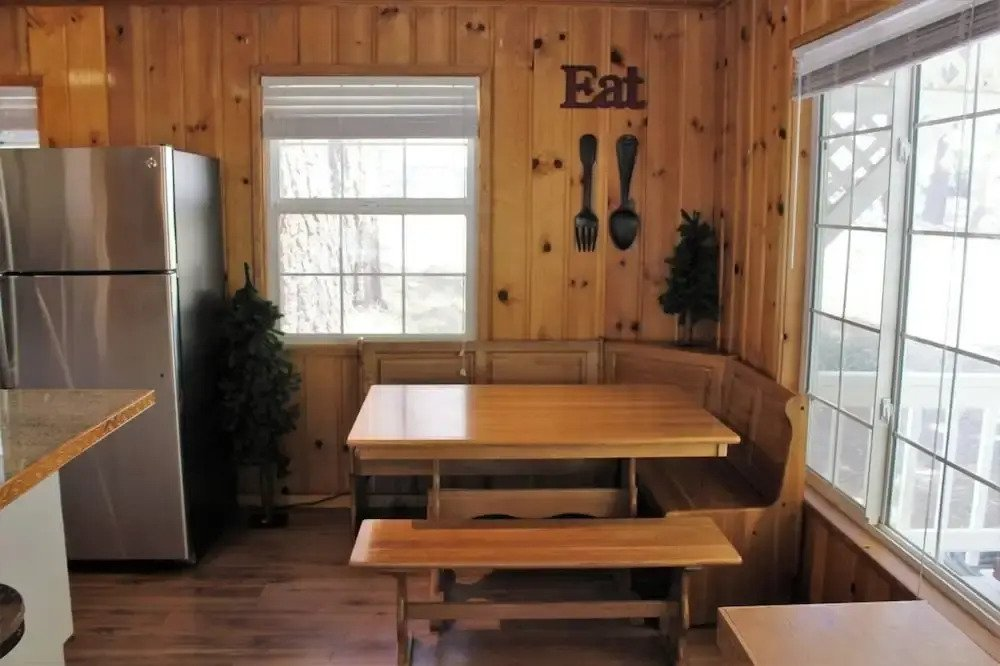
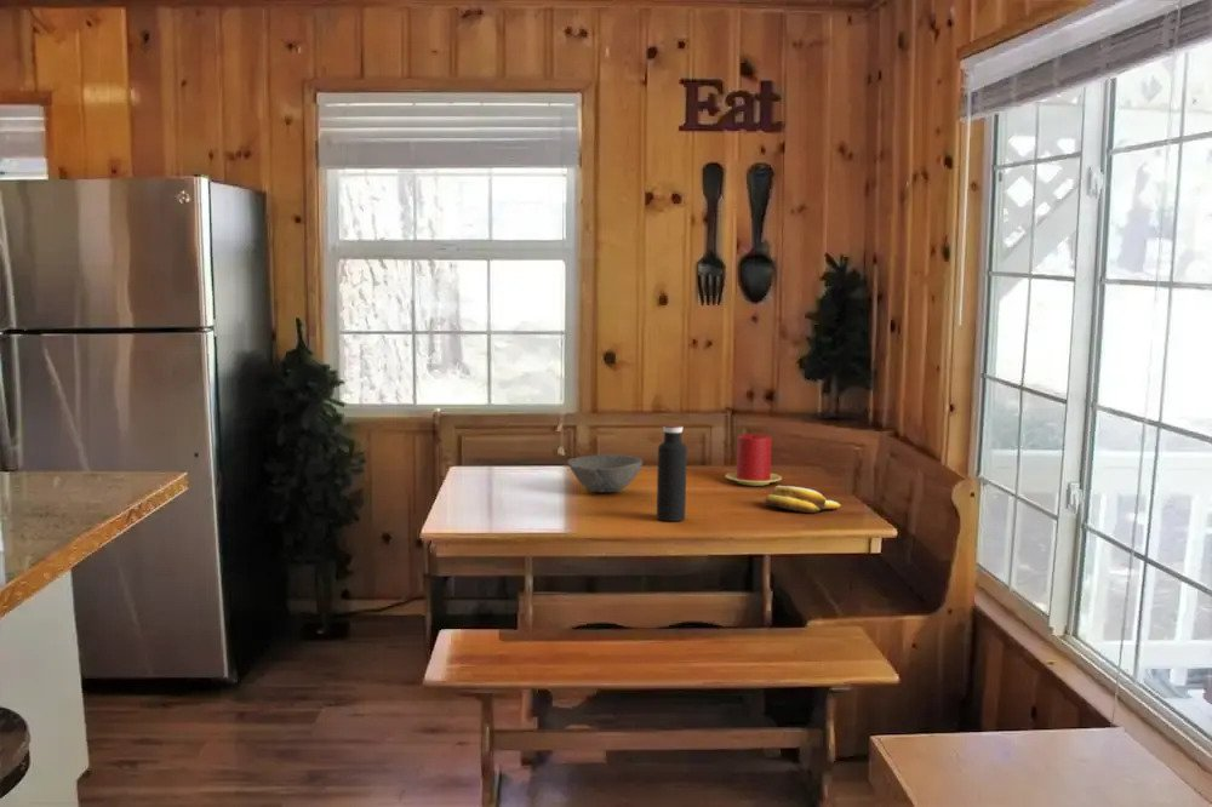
+ banana [765,485,842,514]
+ bowl [566,453,644,493]
+ water bottle [656,423,688,522]
+ candle [725,433,783,487]
